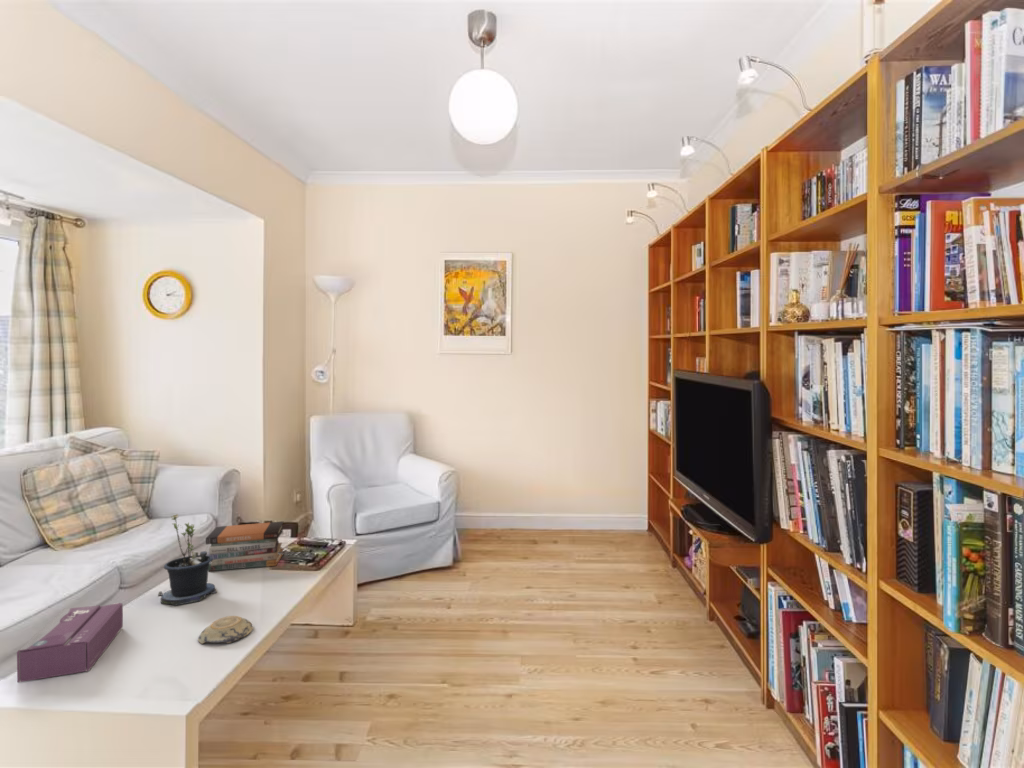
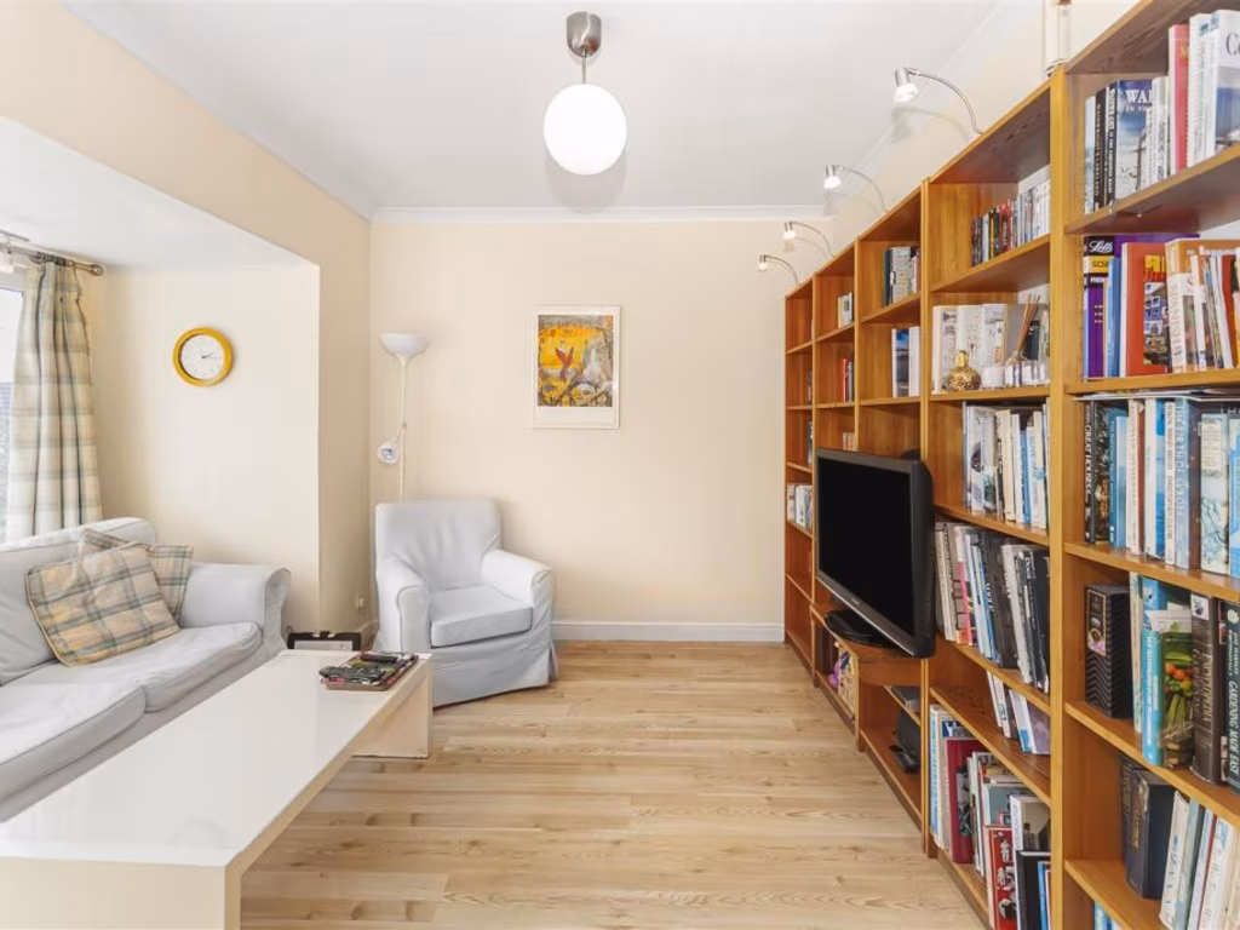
- tissue box [16,602,124,684]
- potted plant [157,513,217,607]
- decorative bowl [197,615,254,645]
- book stack [205,520,285,572]
